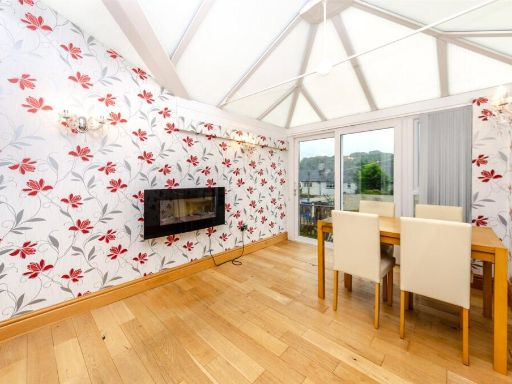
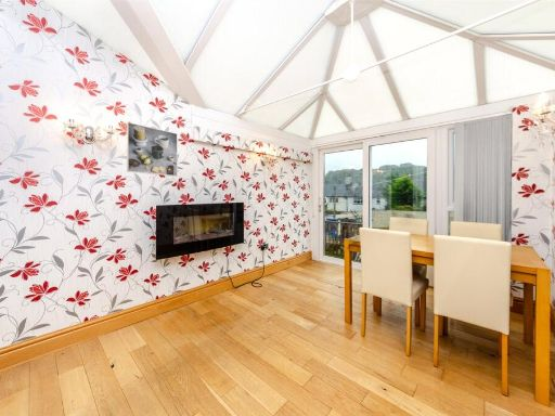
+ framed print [126,121,179,178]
